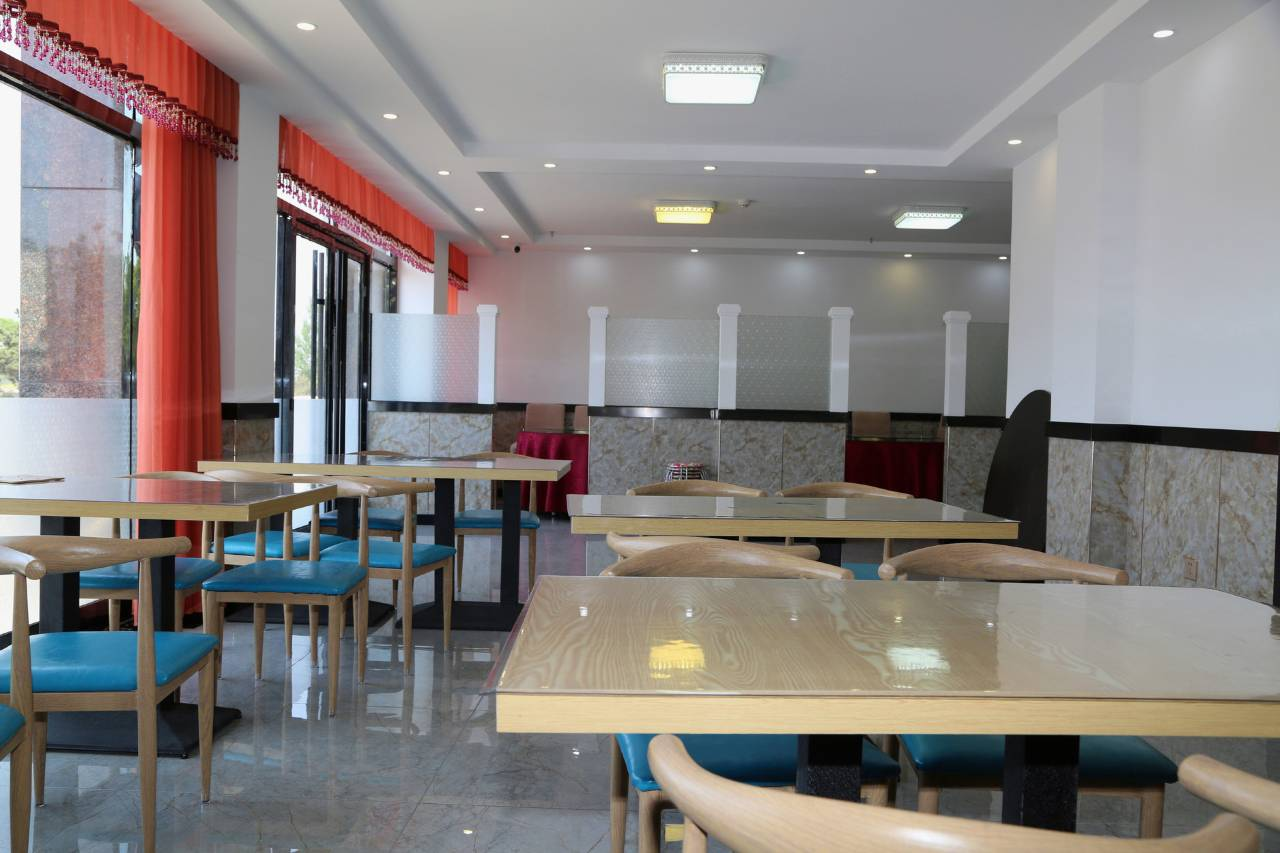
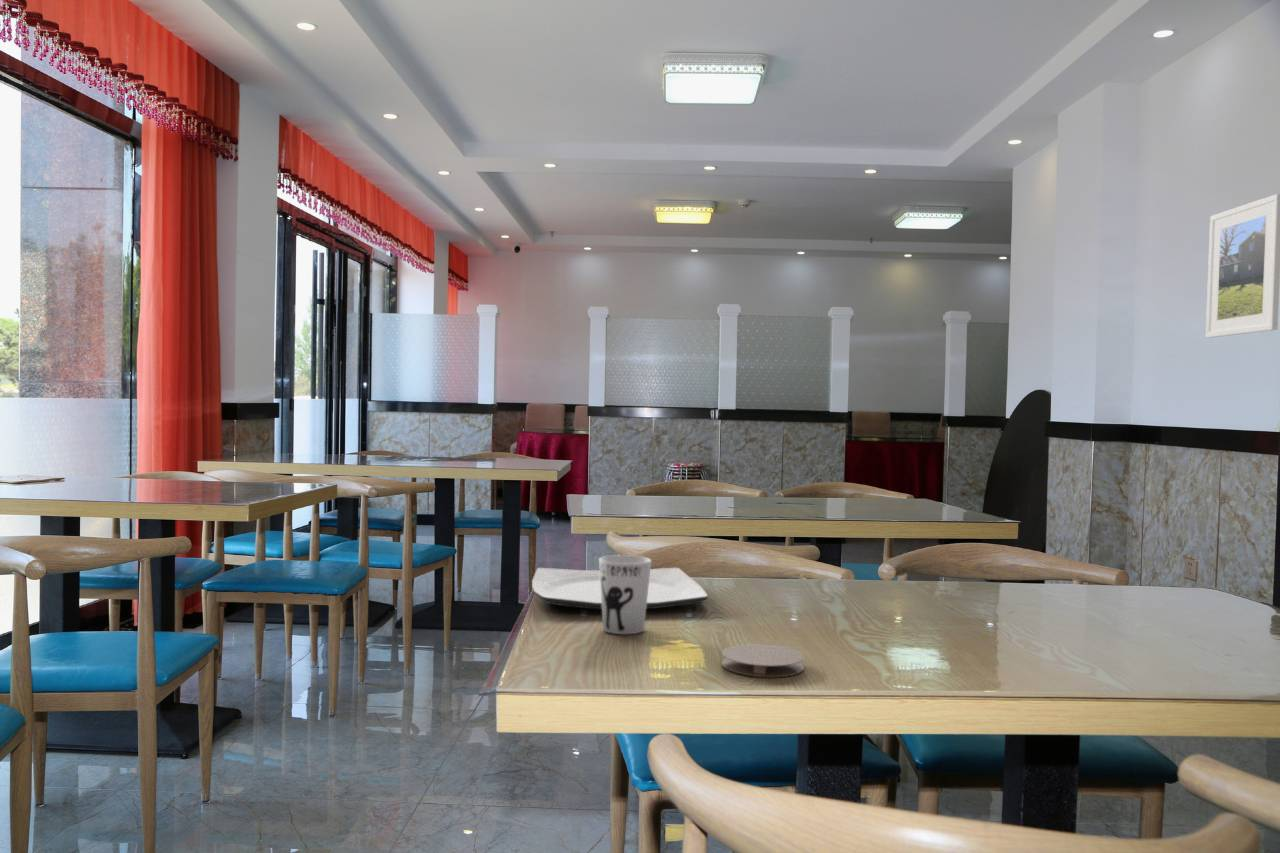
+ cup [598,554,652,635]
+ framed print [1205,193,1280,339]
+ plate [531,567,709,610]
+ coaster [721,643,805,678]
